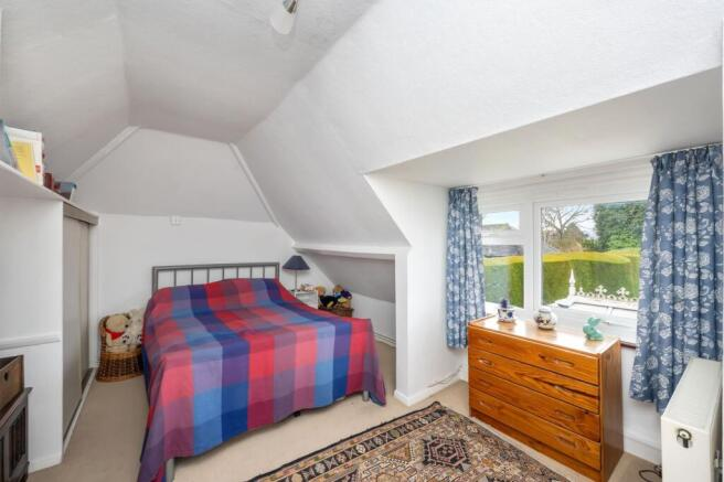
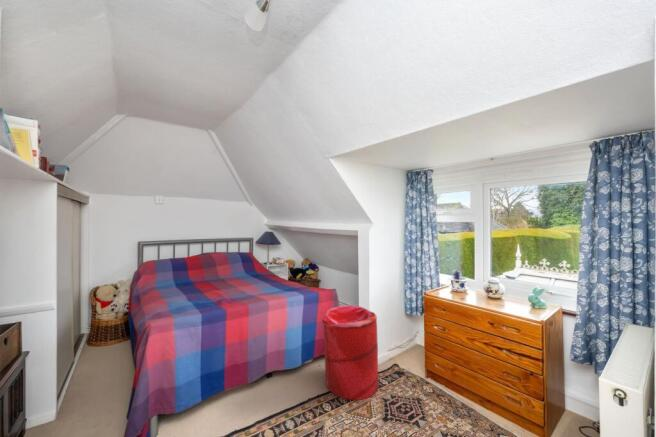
+ laundry hamper [321,304,380,401]
